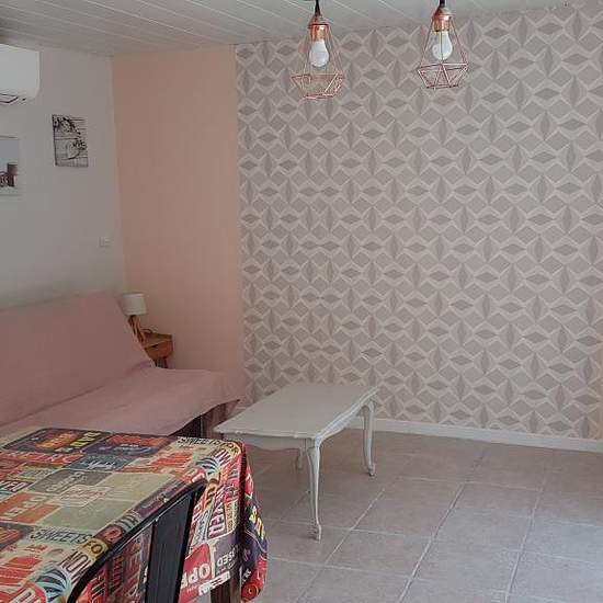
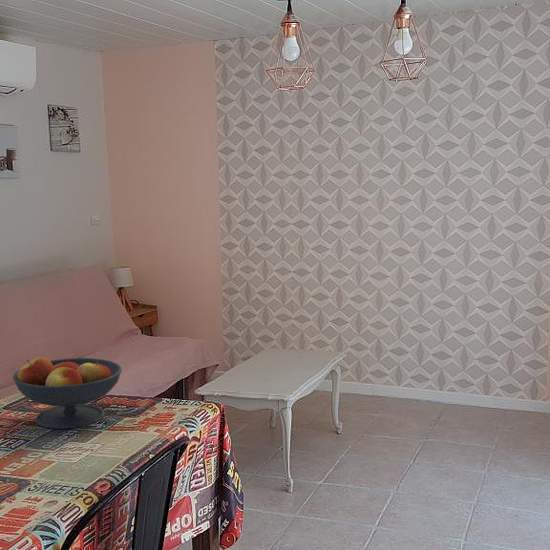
+ fruit bowl [12,356,123,430]
